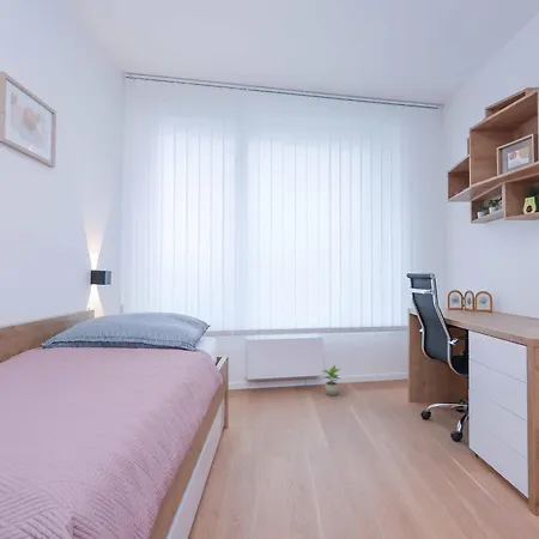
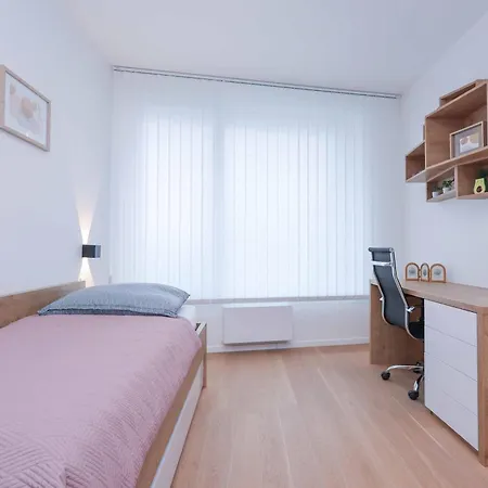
- potted plant [319,364,341,396]
